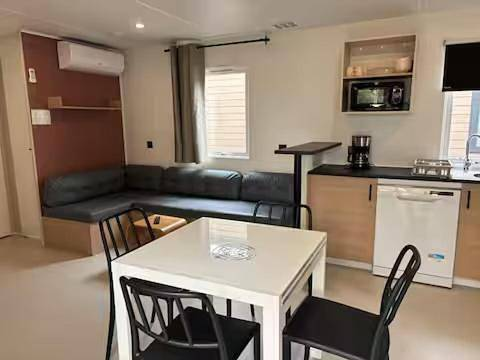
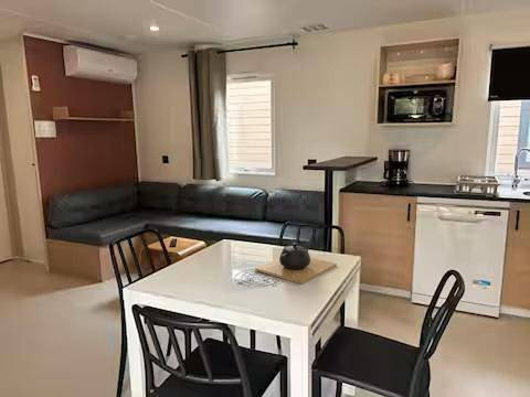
+ teapot [254,242,338,285]
